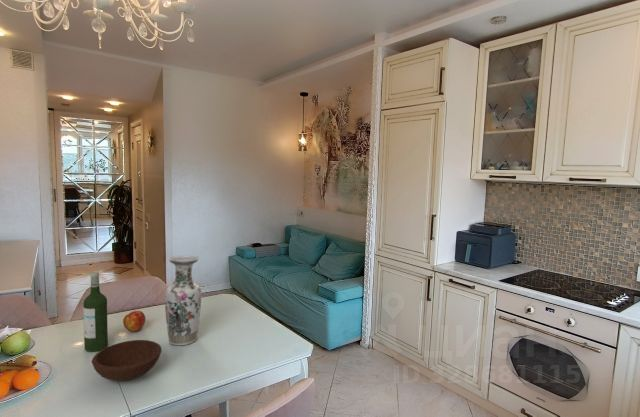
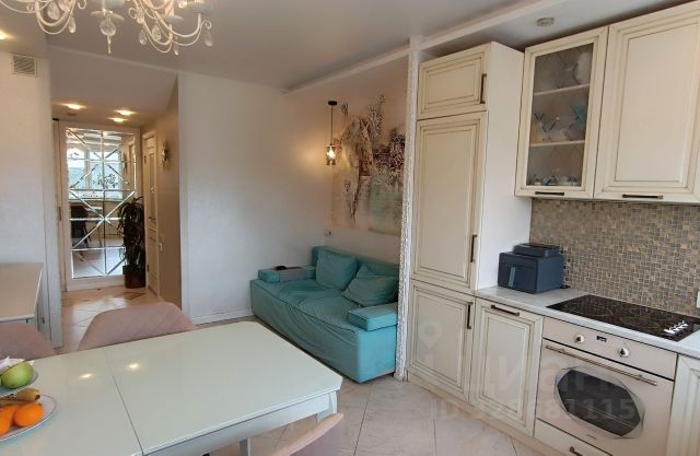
- wine bottle [82,271,109,353]
- bowl [91,339,163,382]
- vase [164,254,203,346]
- apple [122,310,146,333]
